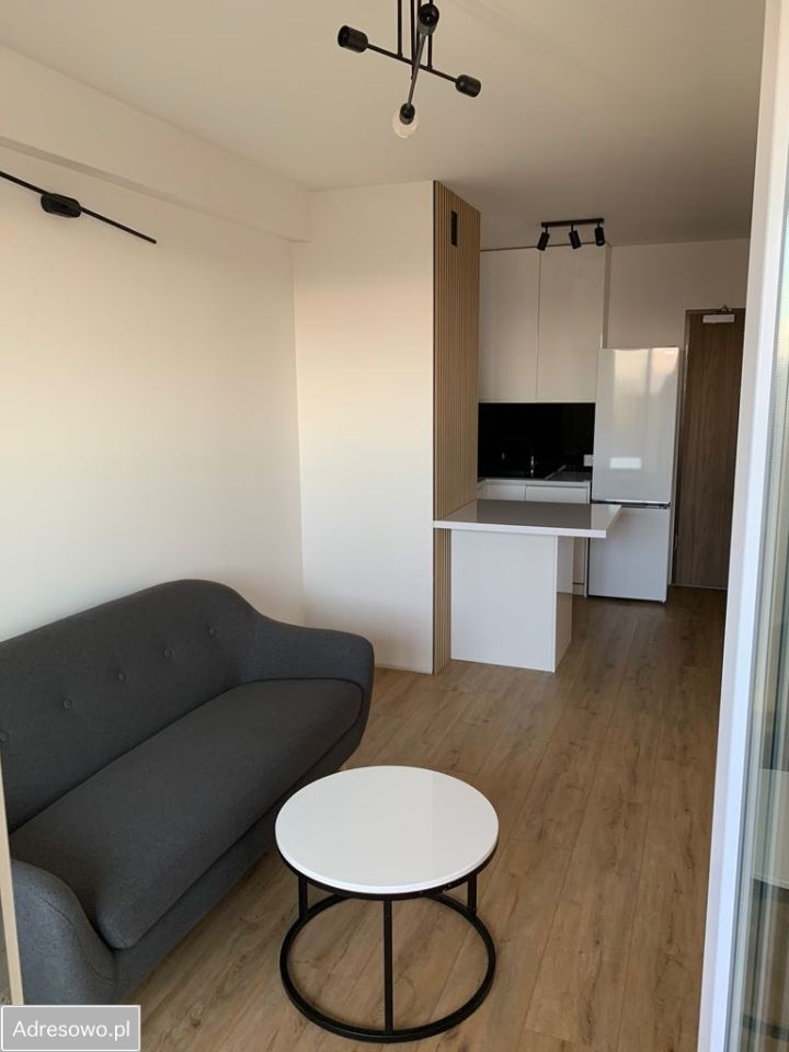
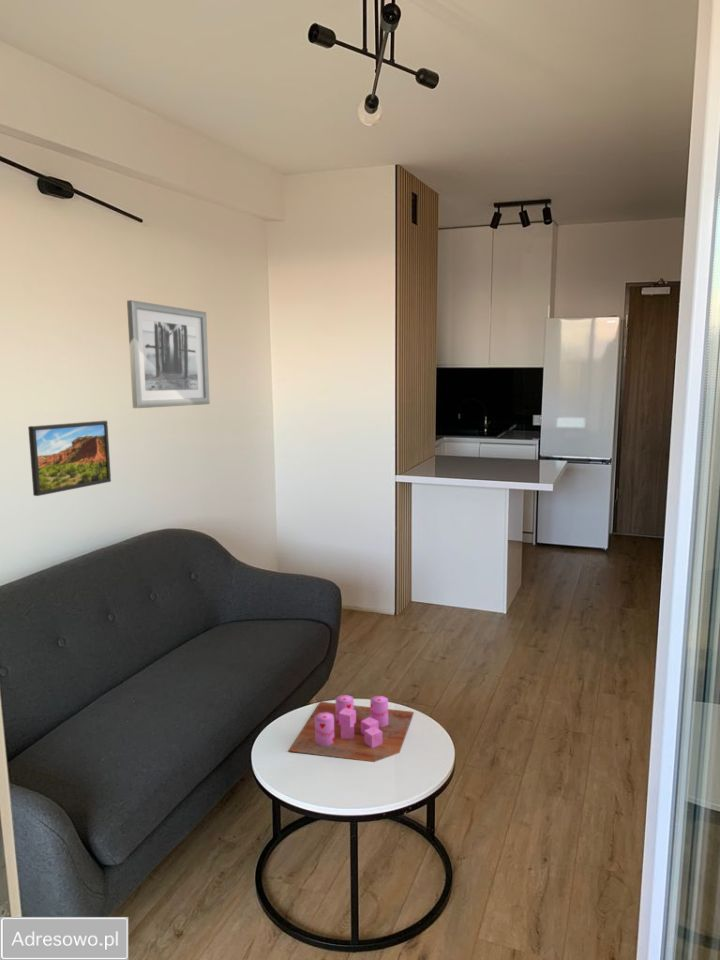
+ wall art [126,299,211,409]
+ candle [288,694,415,763]
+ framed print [27,420,112,497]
